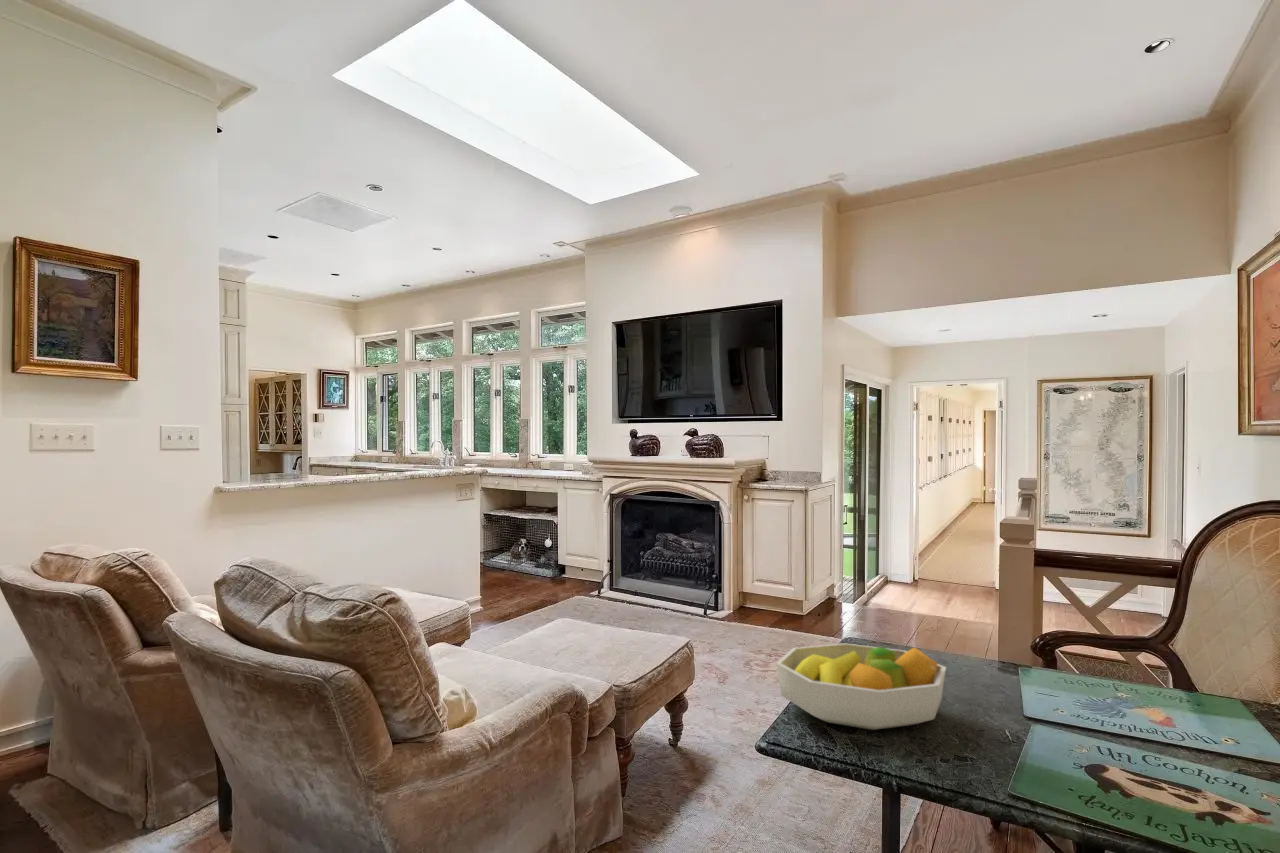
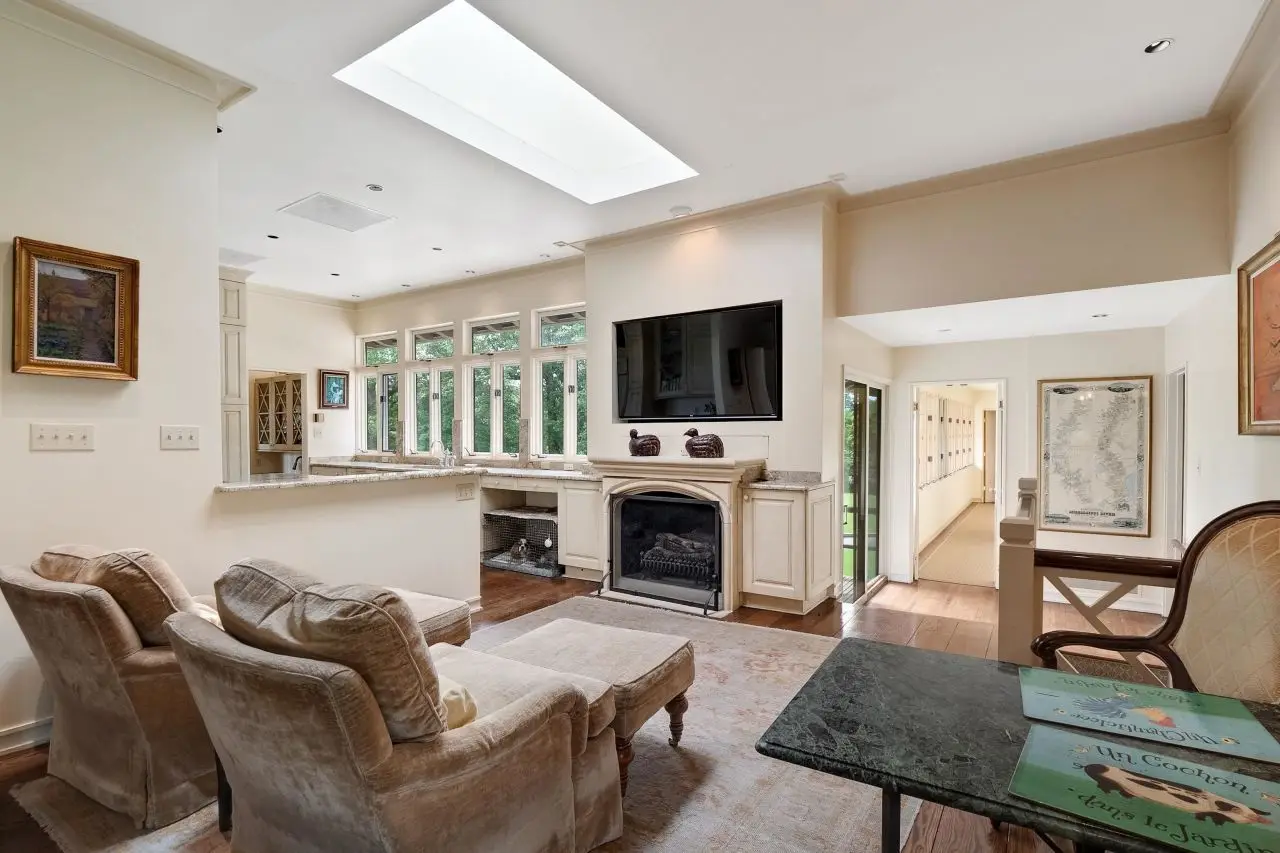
- fruit bowl [775,642,947,731]
